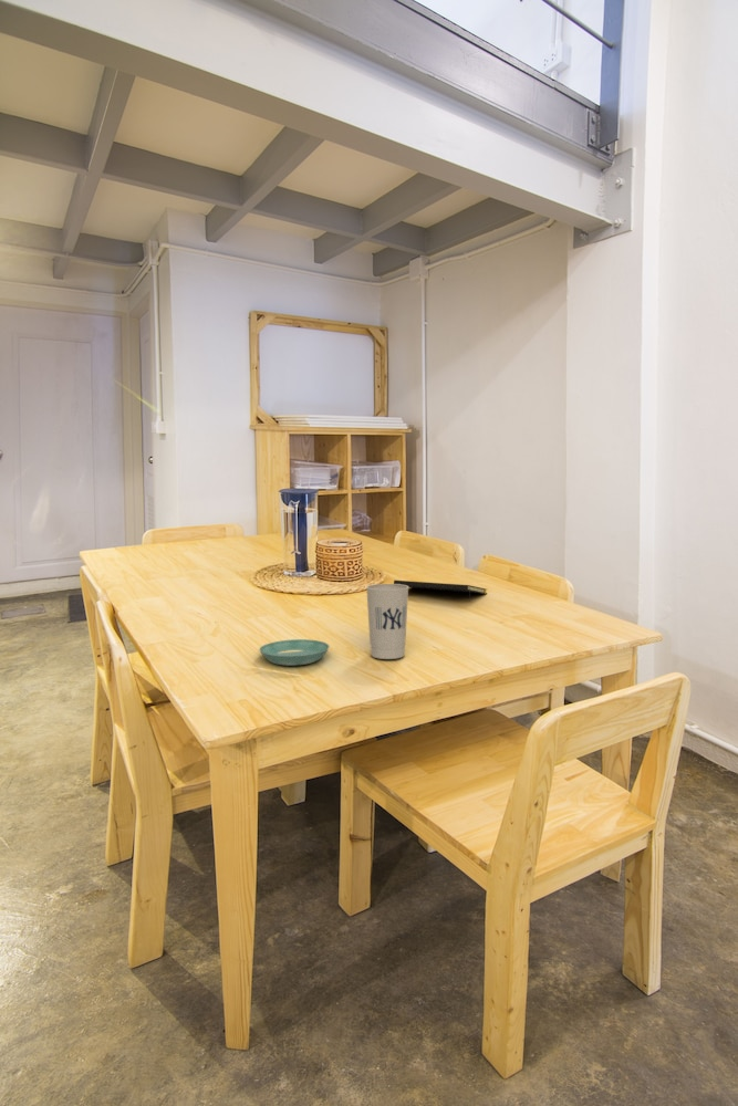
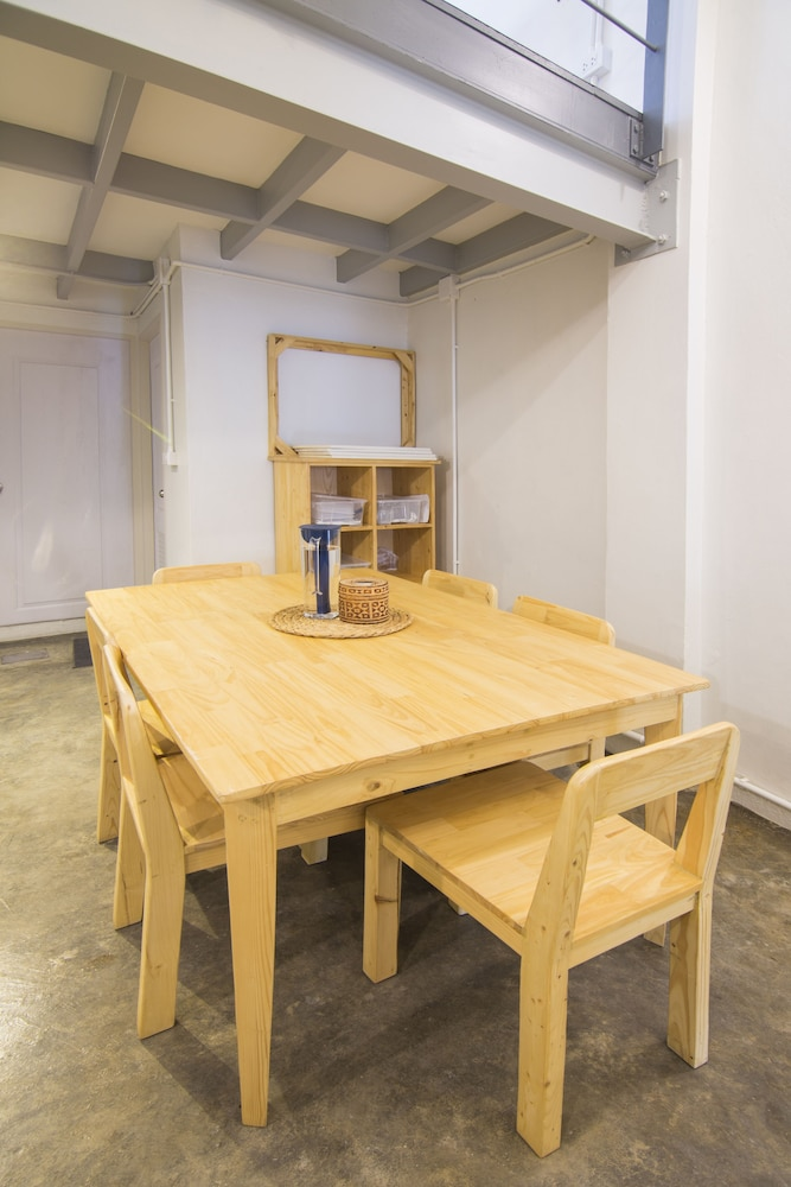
- notepad [393,580,488,602]
- cup [365,583,409,660]
- saucer [258,638,331,667]
